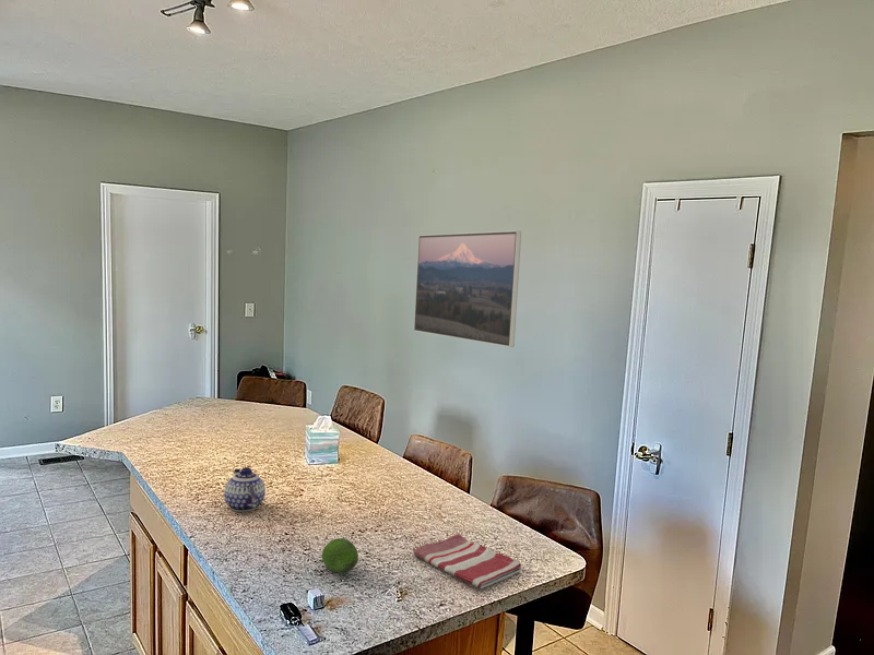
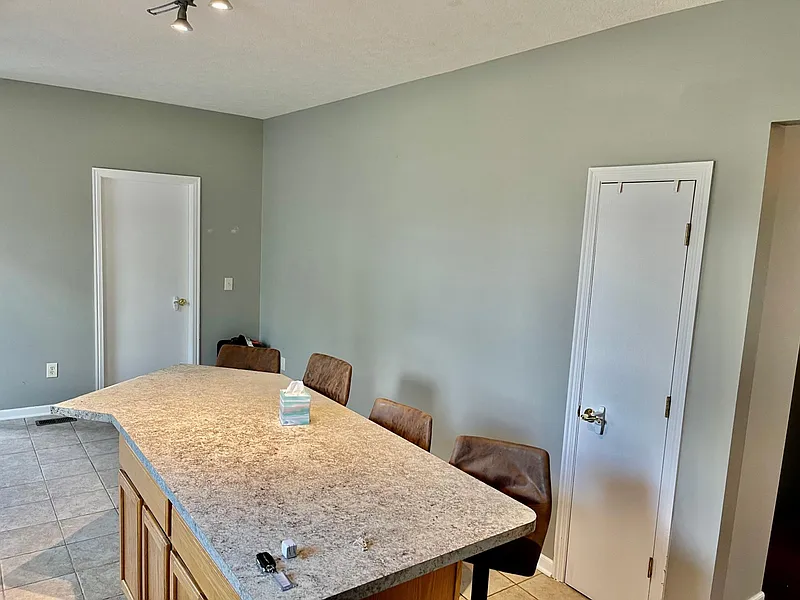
- fruit [320,537,359,574]
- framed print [413,230,522,348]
- teapot [223,466,267,513]
- dish towel [413,533,522,590]
